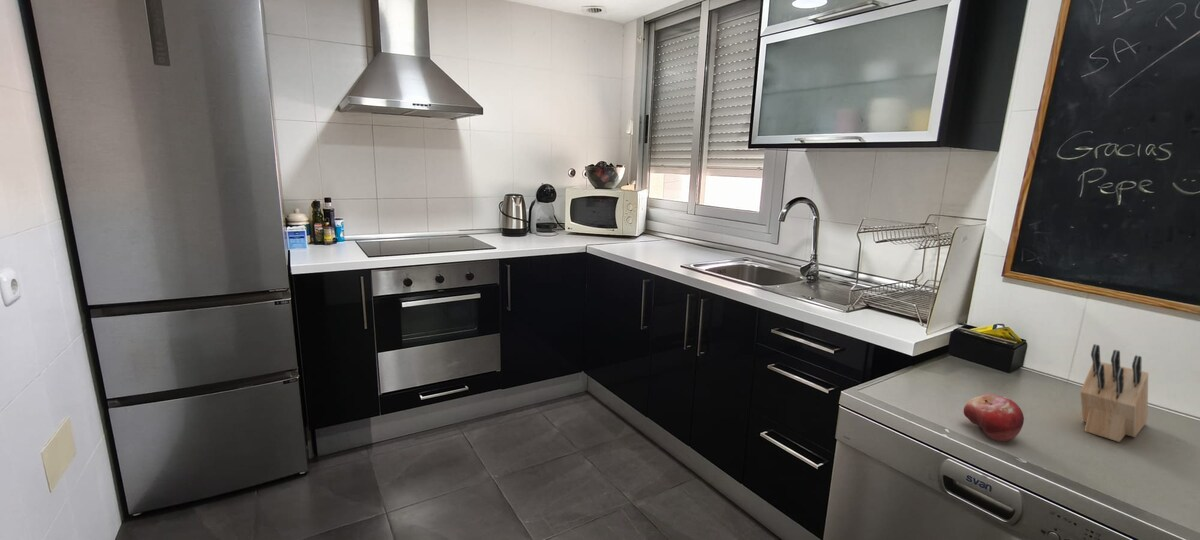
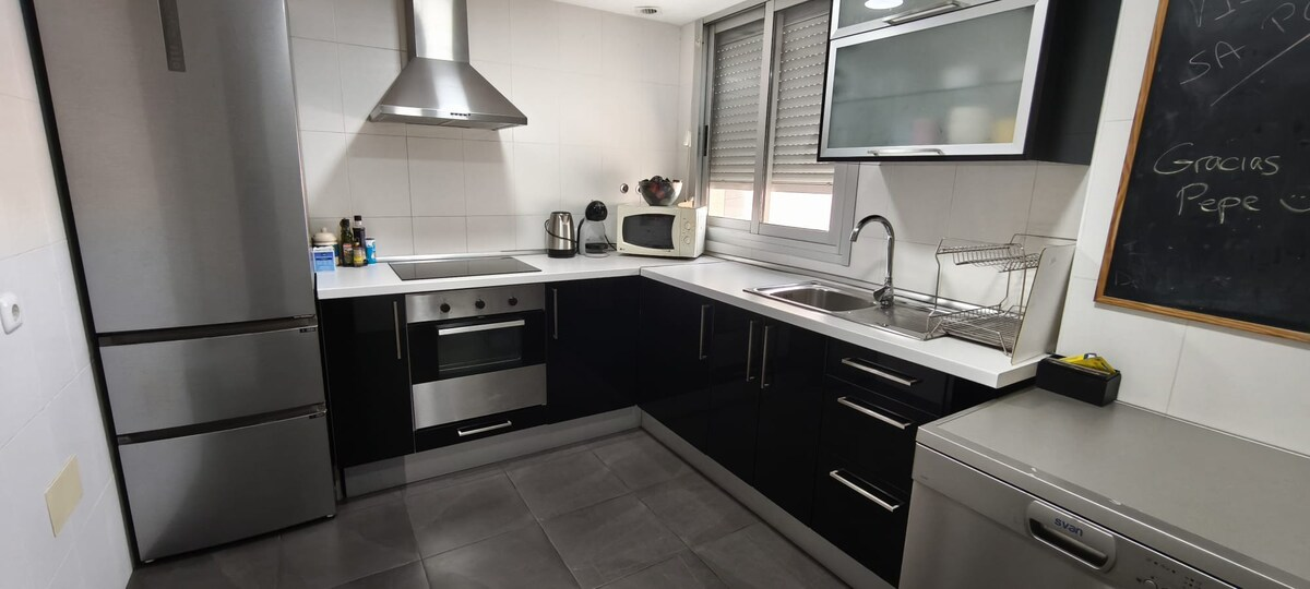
- knife block [1079,343,1149,443]
- fruit [963,393,1025,442]
